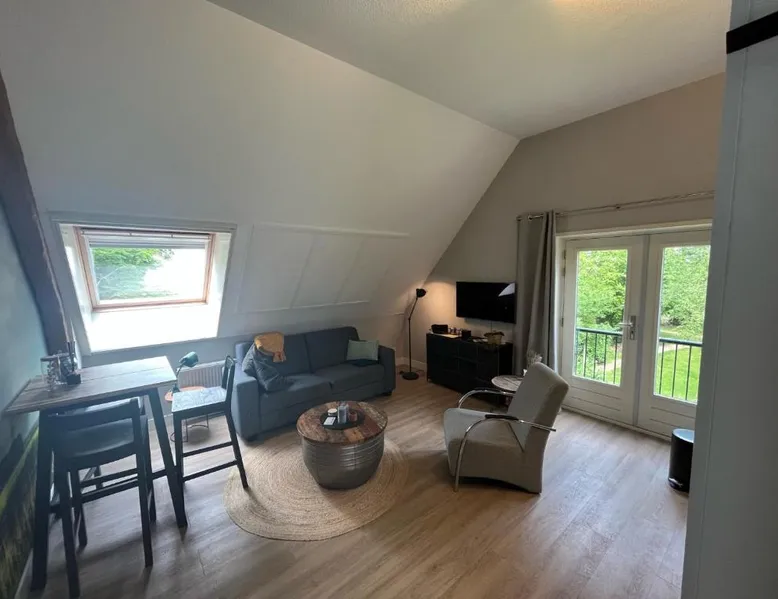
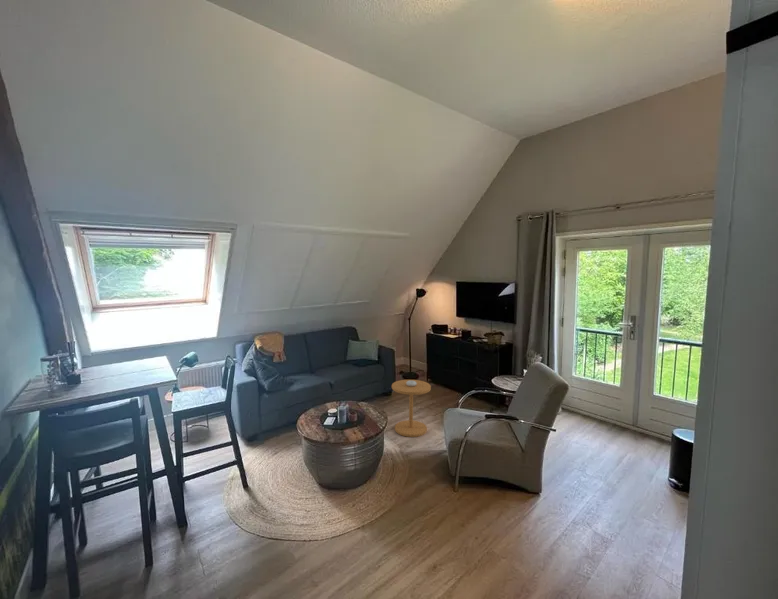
+ side table [391,379,432,438]
